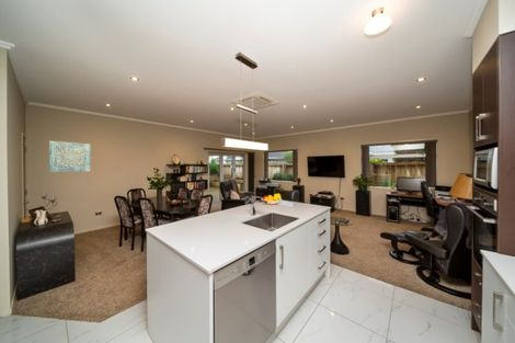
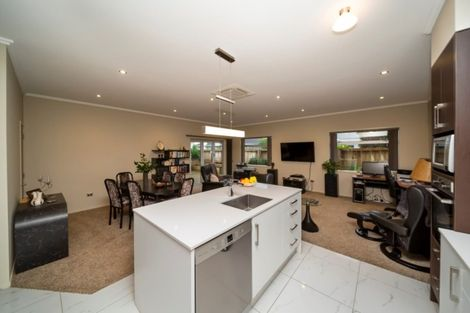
- wall art [48,139,91,173]
